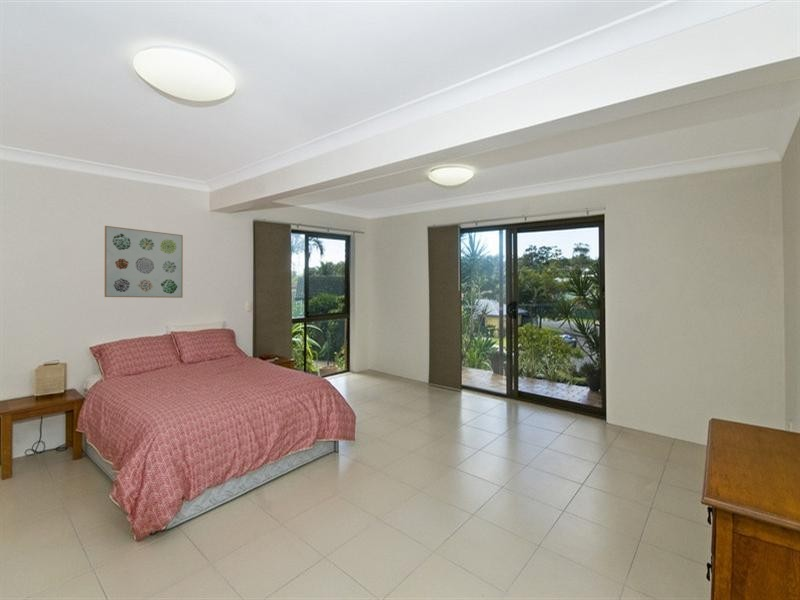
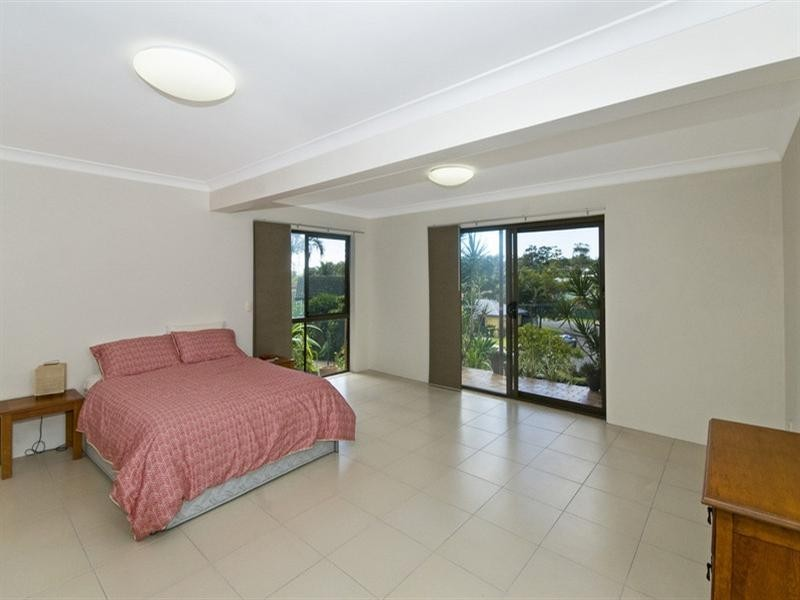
- wall art [104,225,184,299]
